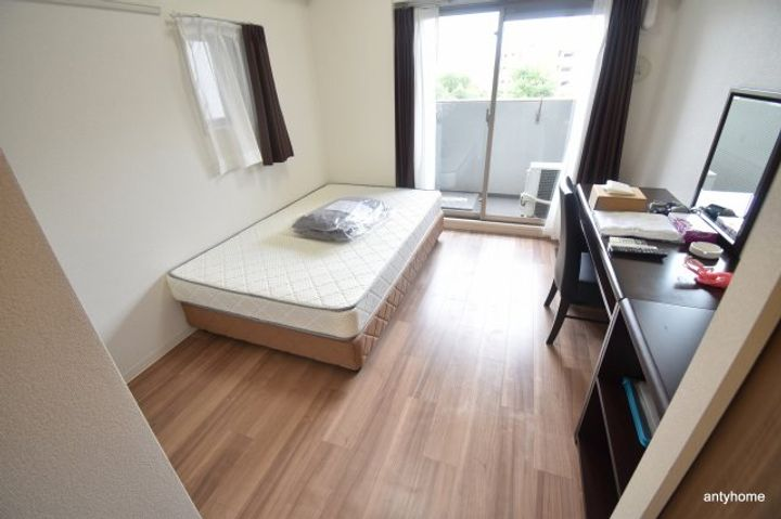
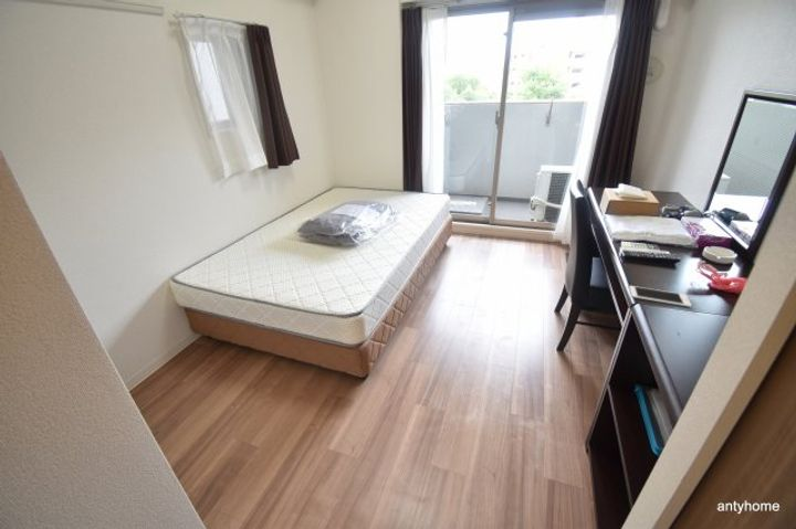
+ cell phone [628,285,693,308]
